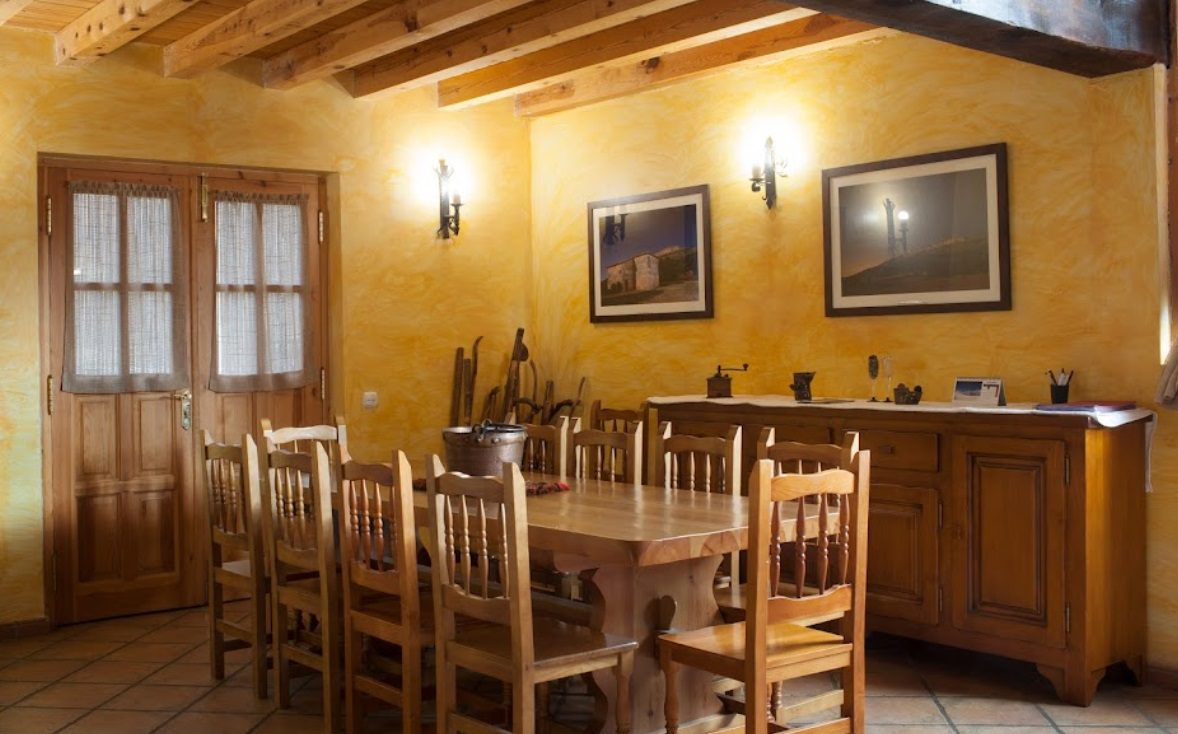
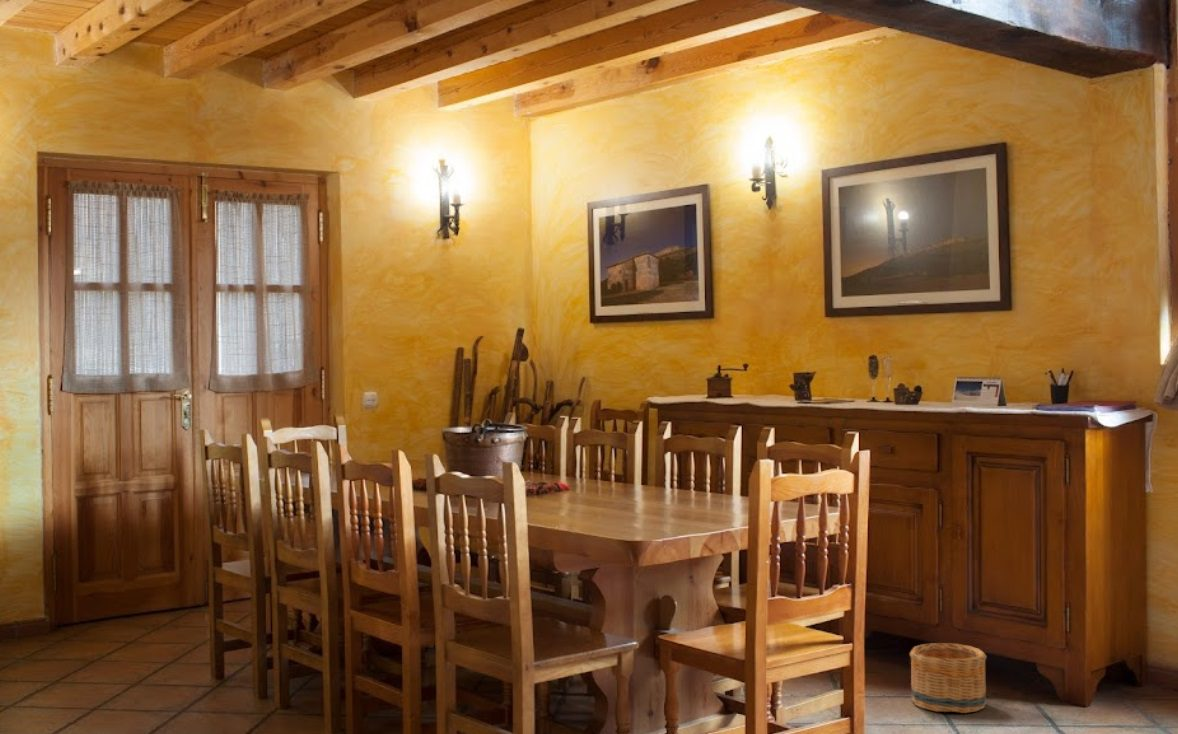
+ basket [909,642,987,714]
